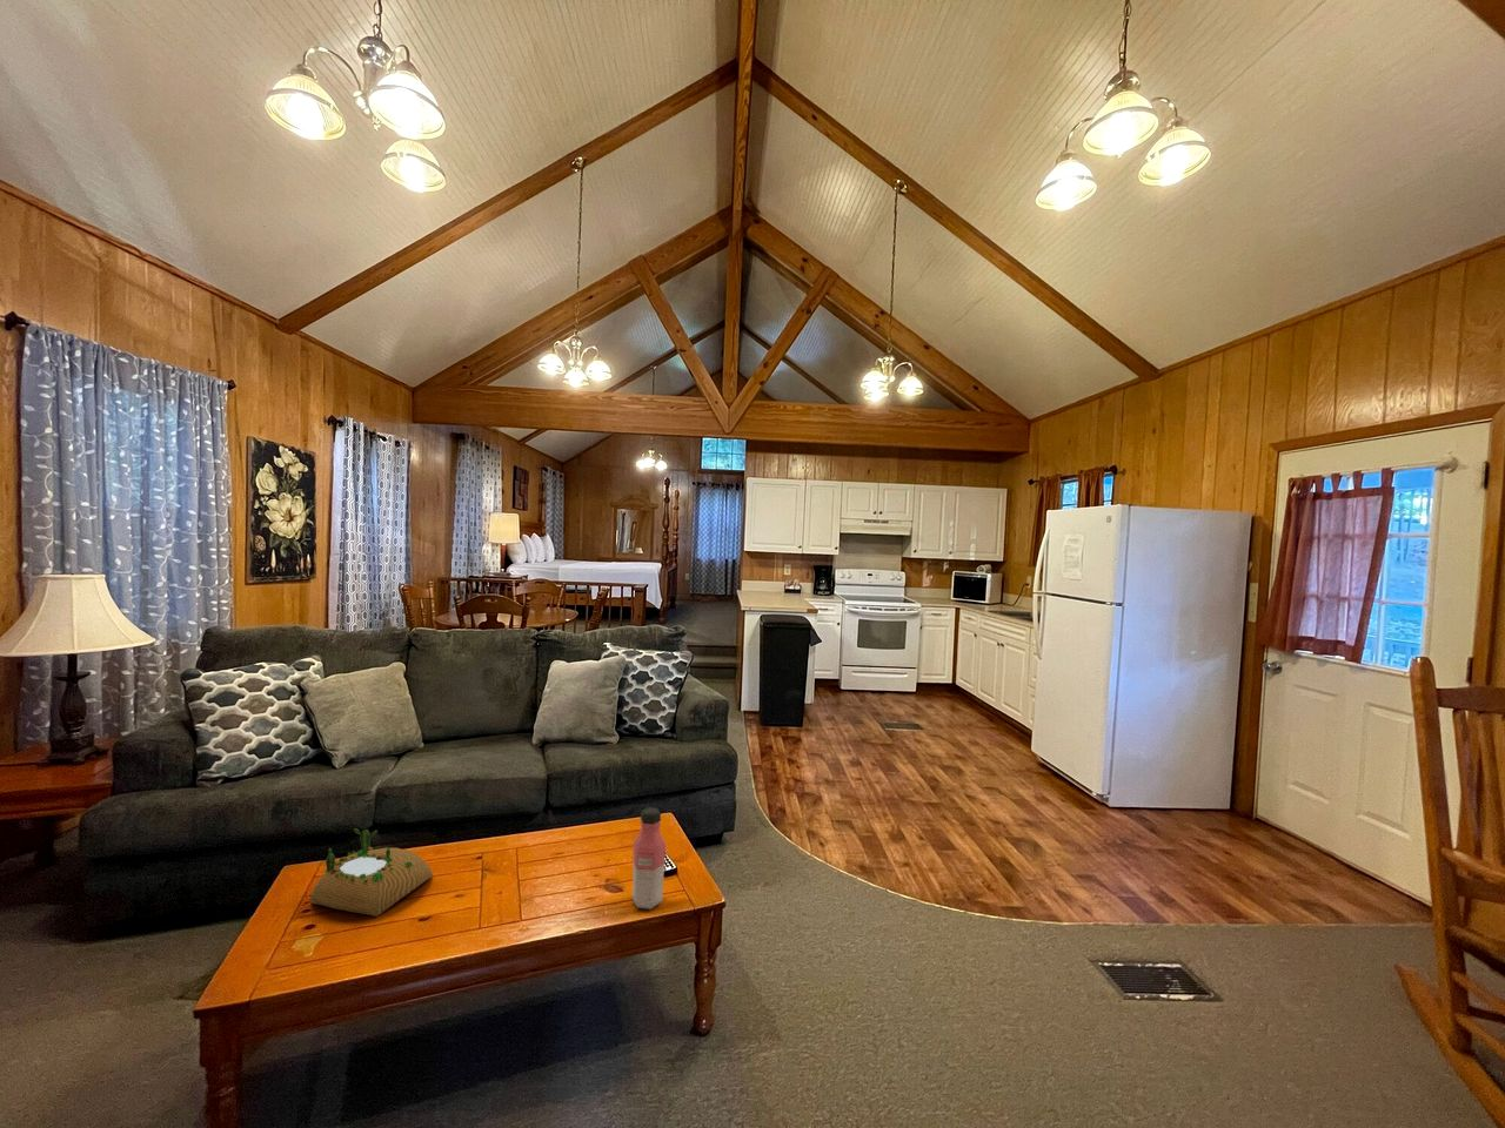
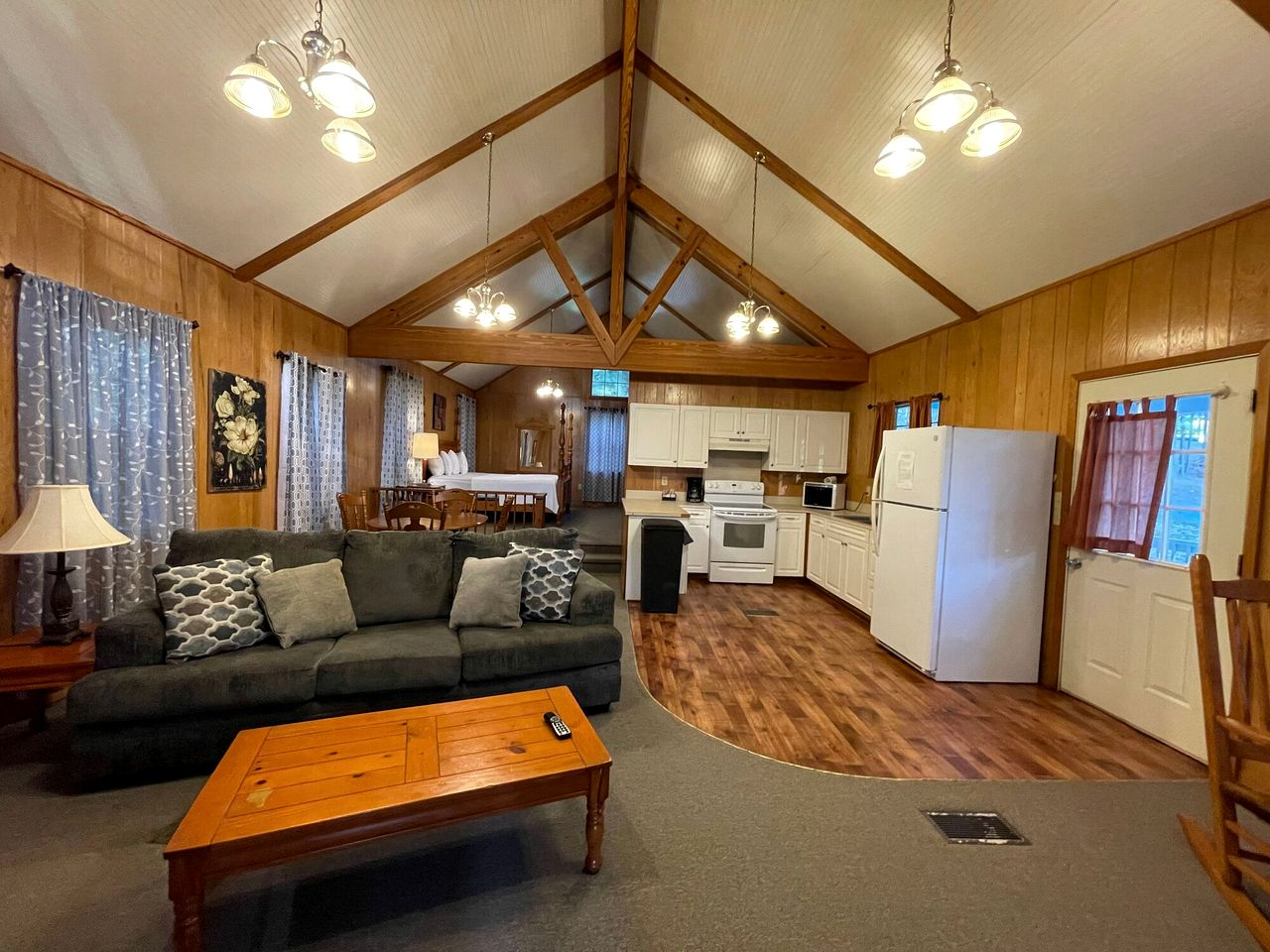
- water bottle [630,806,667,911]
- succulent planter [309,827,434,917]
